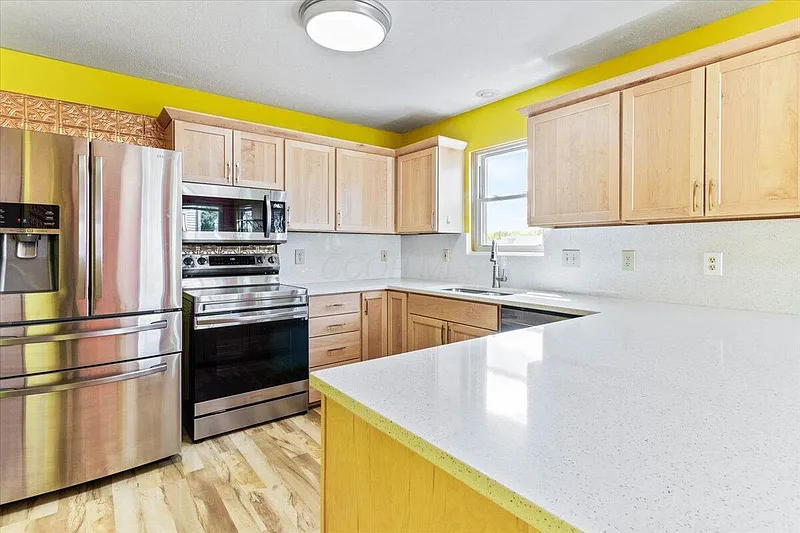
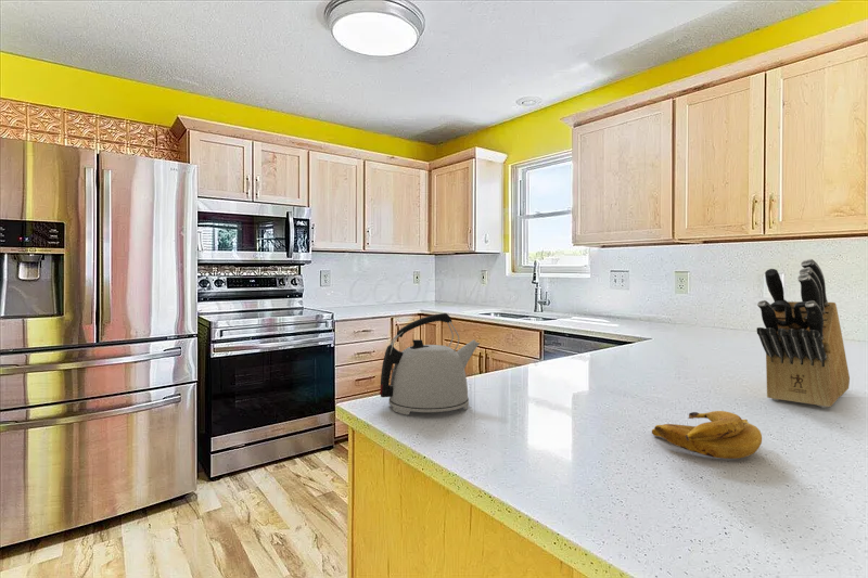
+ kettle [379,312,481,415]
+ banana [651,410,763,460]
+ knife block [755,258,851,409]
